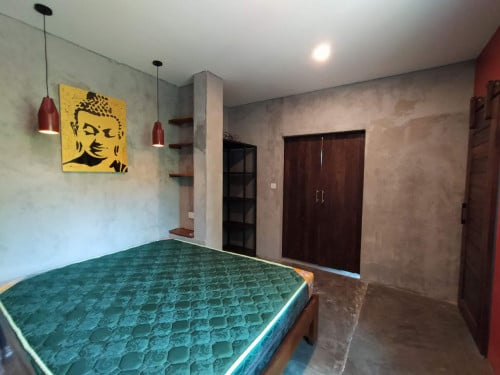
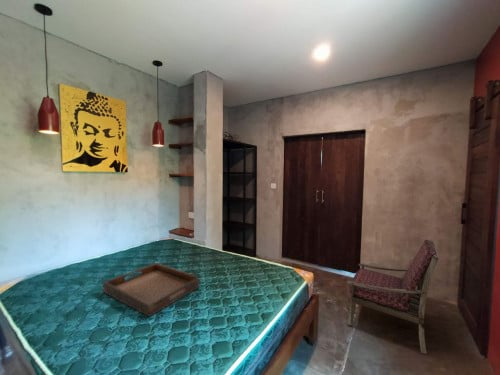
+ serving tray [102,262,200,318]
+ armchair [347,239,440,355]
